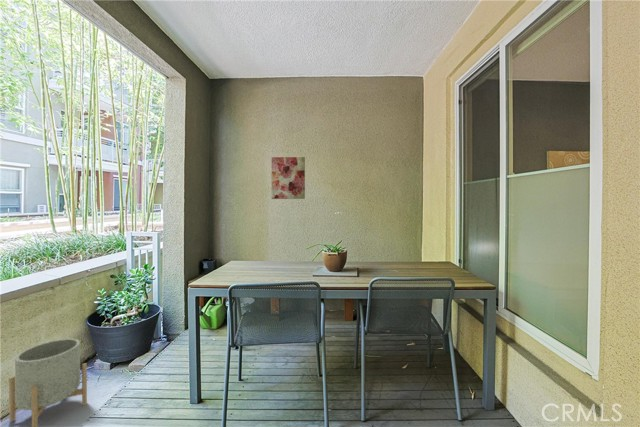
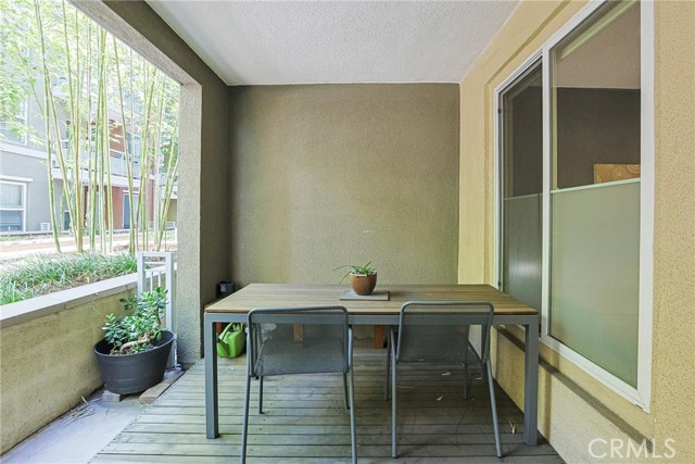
- planter [8,338,88,427]
- wall art [271,156,306,200]
